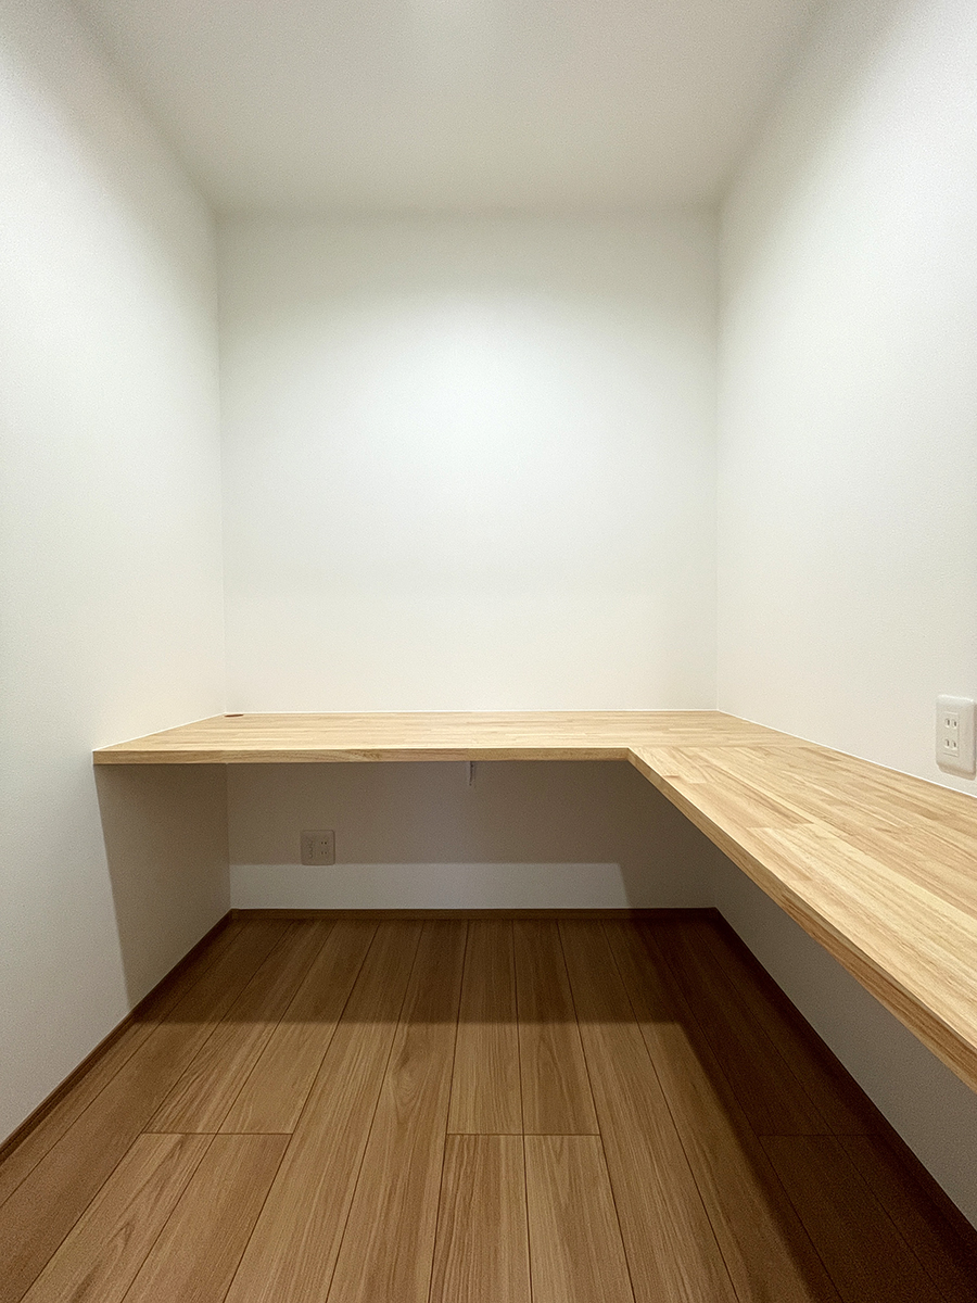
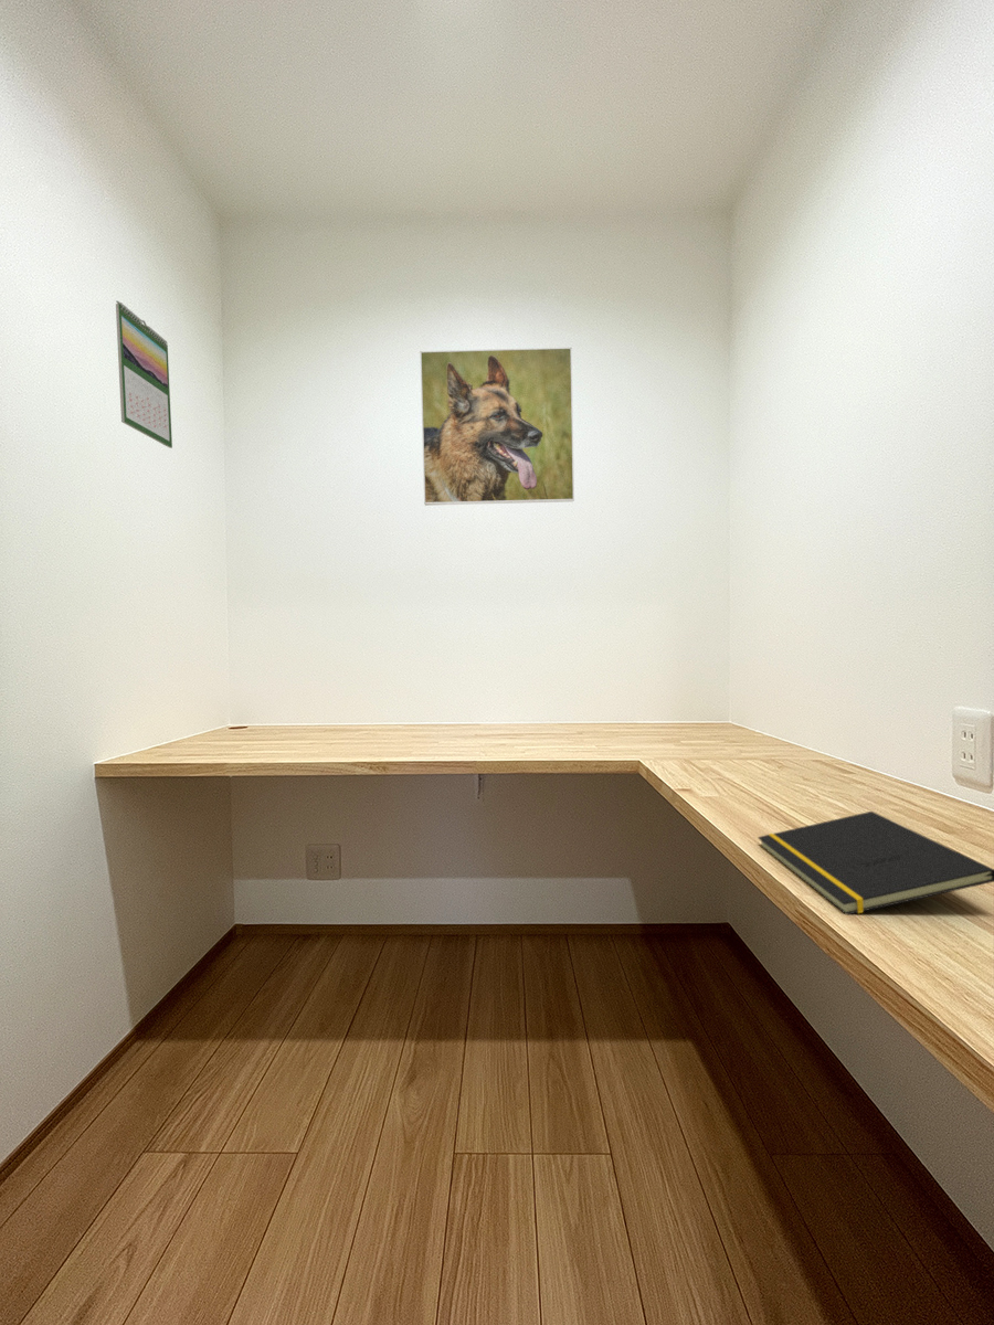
+ notepad [757,810,994,915]
+ calendar [115,299,173,449]
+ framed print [419,347,575,507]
